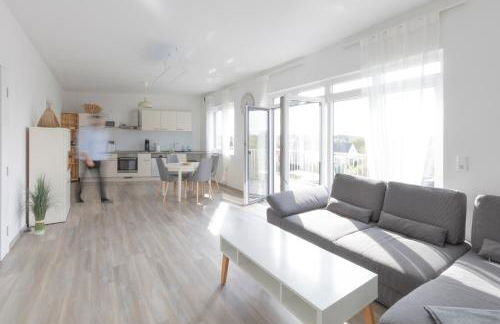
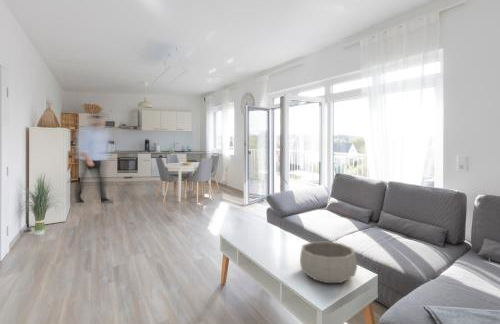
+ decorative bowl [299,241,358,284]
